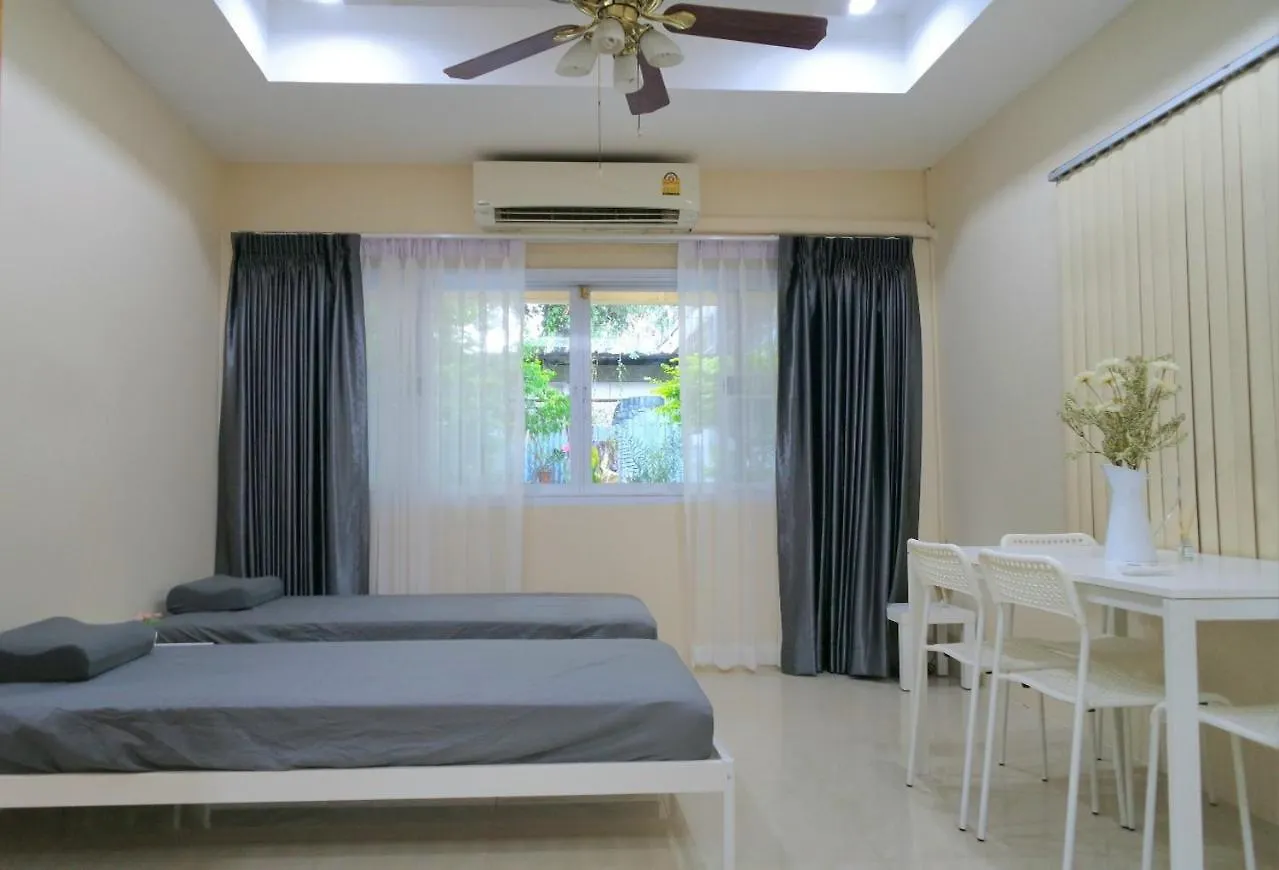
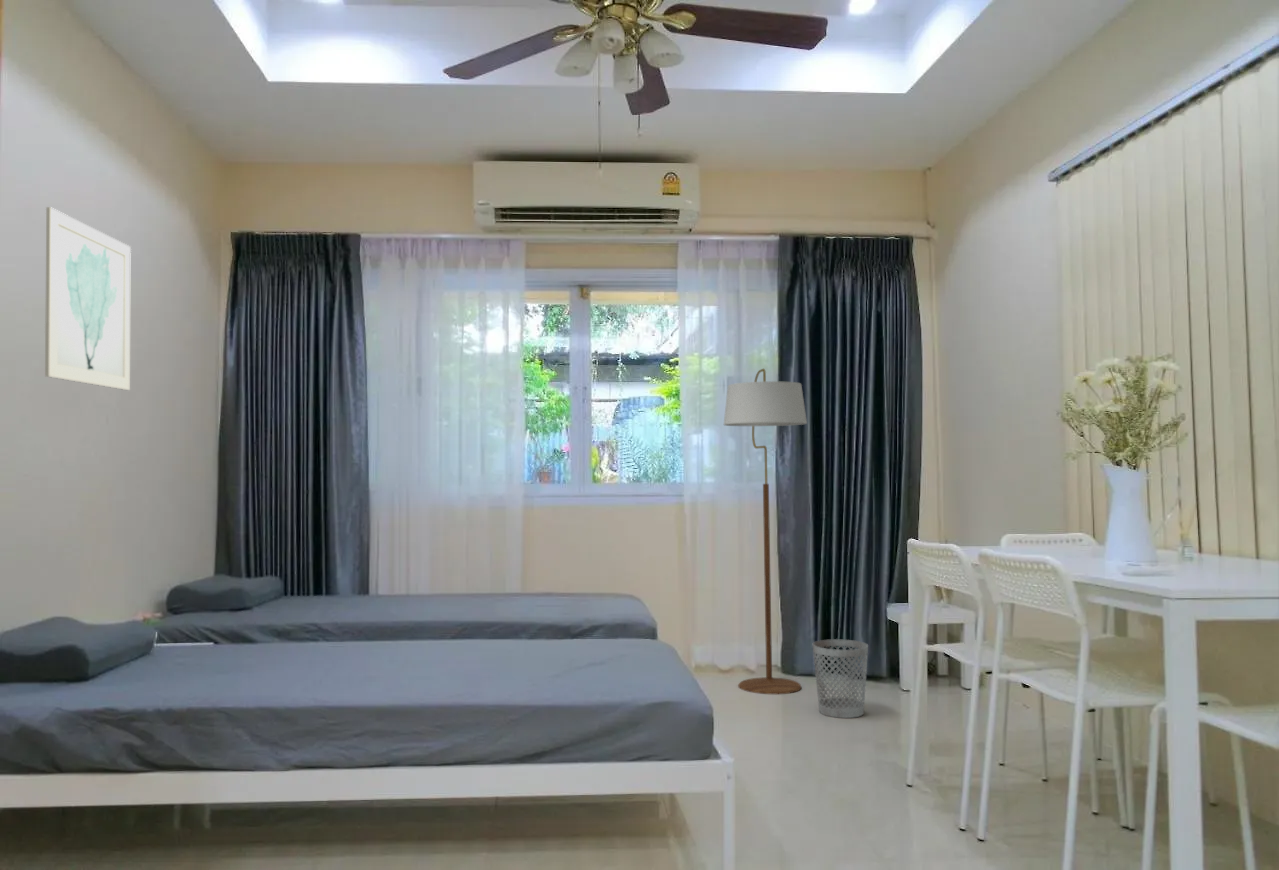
+ floor lamp [723,368,808,695]
+ wall art [44,206,132,391]
+ wastebasket [812,638,869,719]
